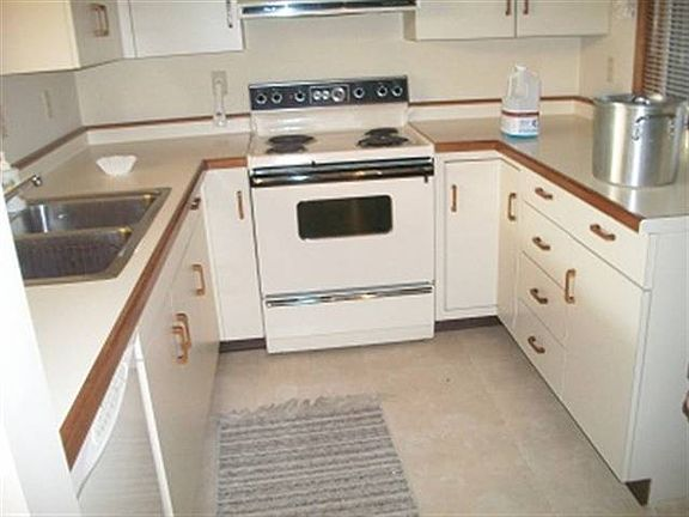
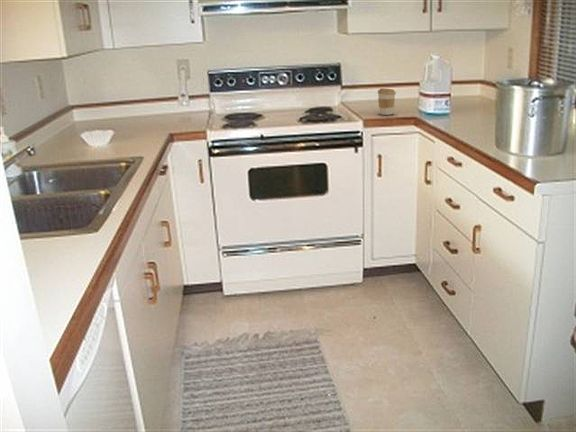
+ coffee cup [377,87,397,116]
